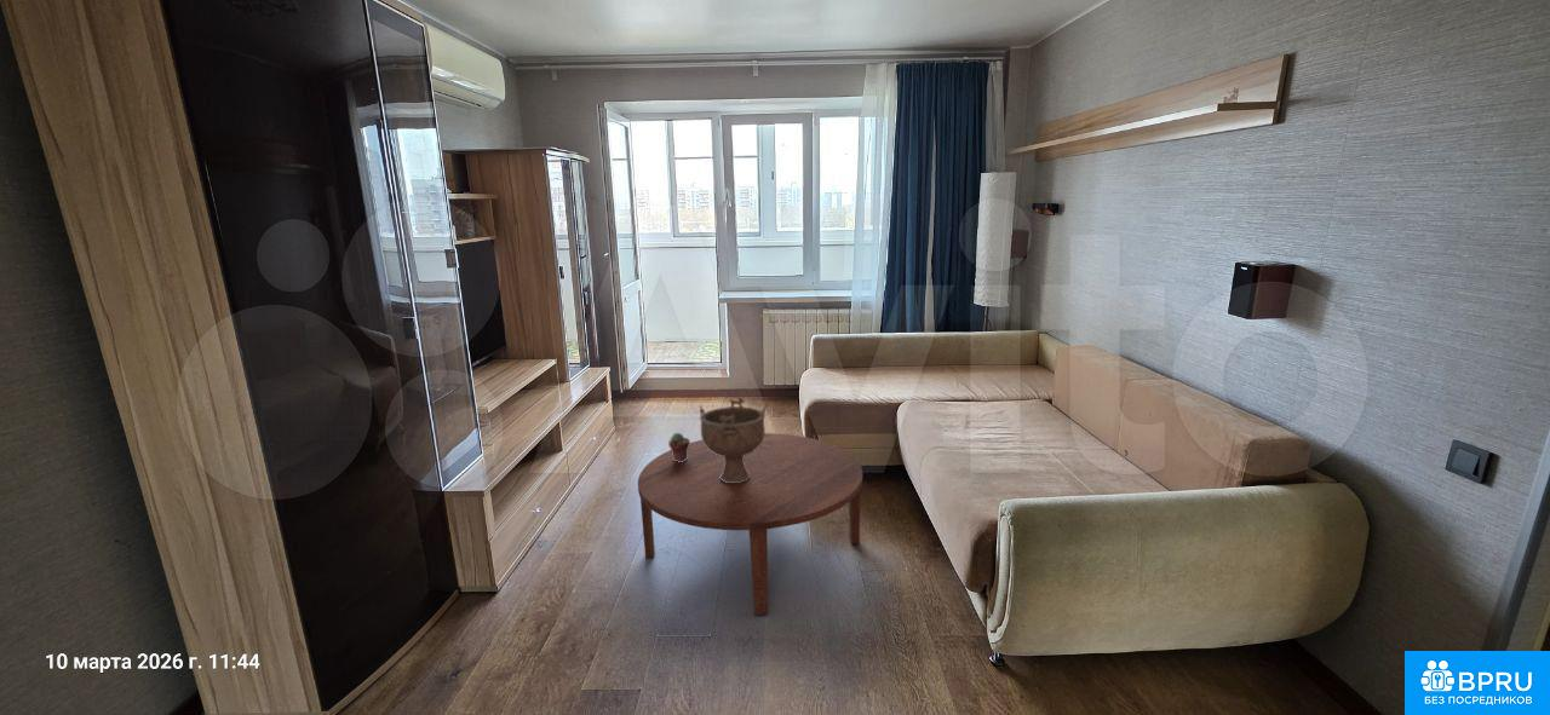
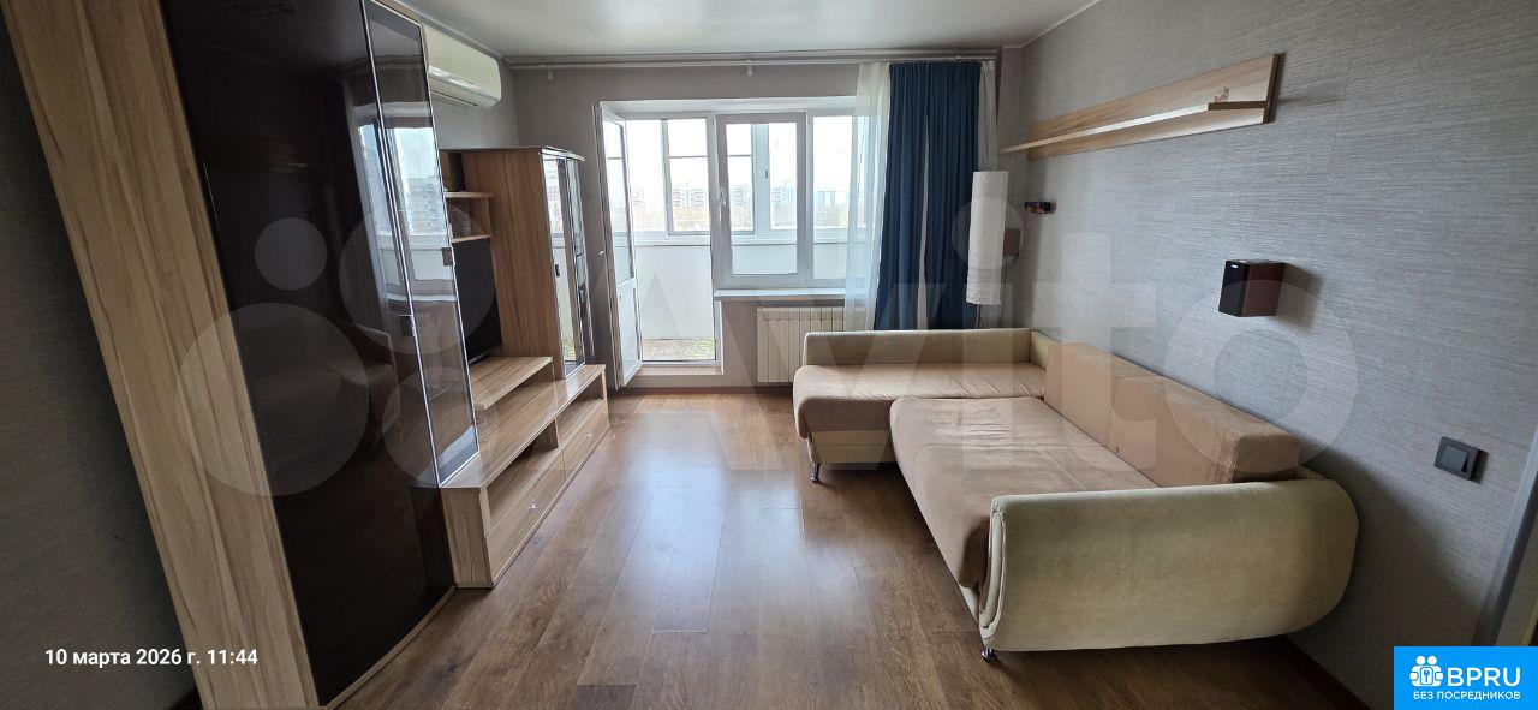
- decorative bowl [699,397,768,483]
- potted succulent [667,432,691,462]
- coffee table [637,432,863,616]
